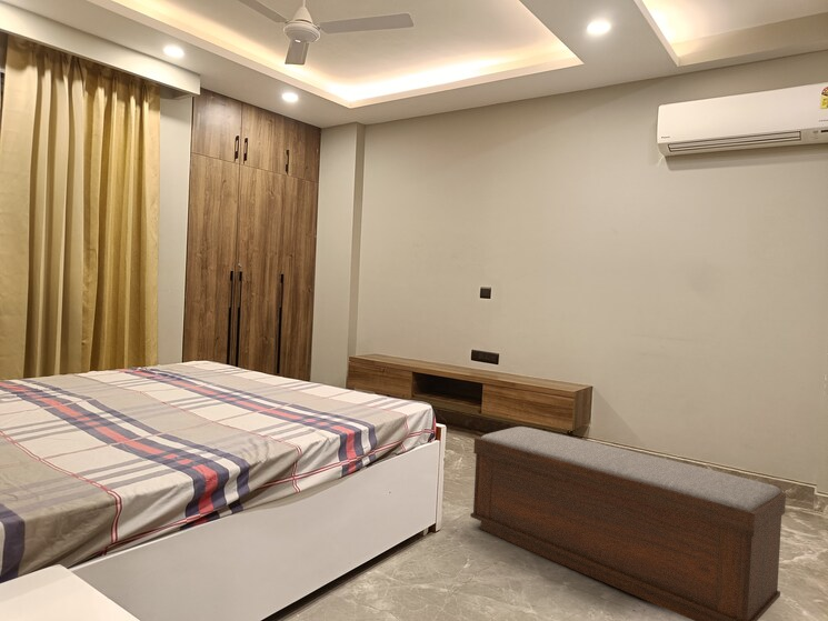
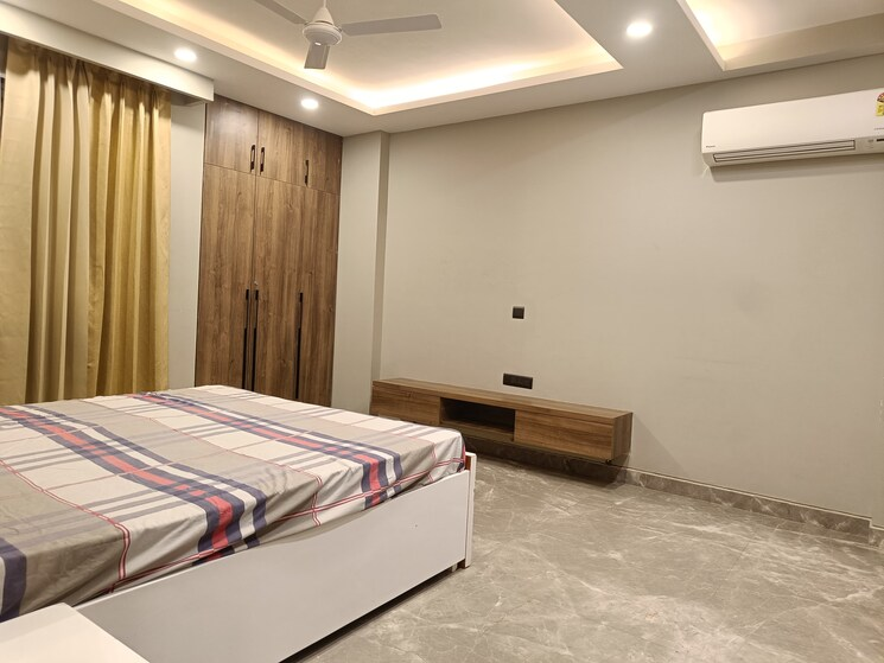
- bench [469,425,787,621]
